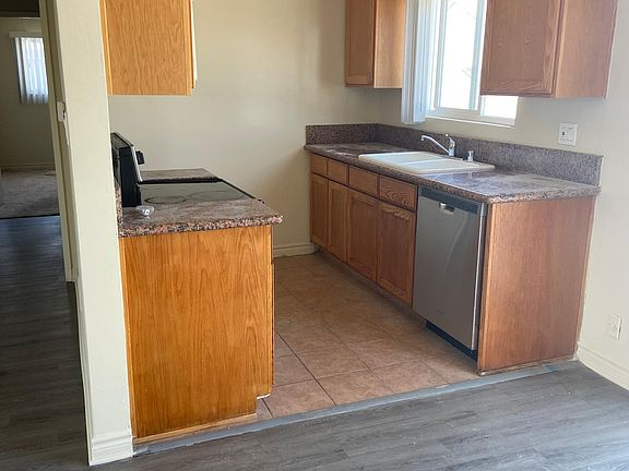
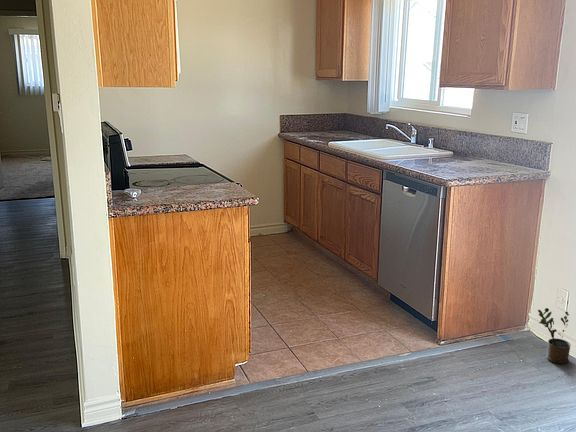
+ potted plant [537,307,572,365]
